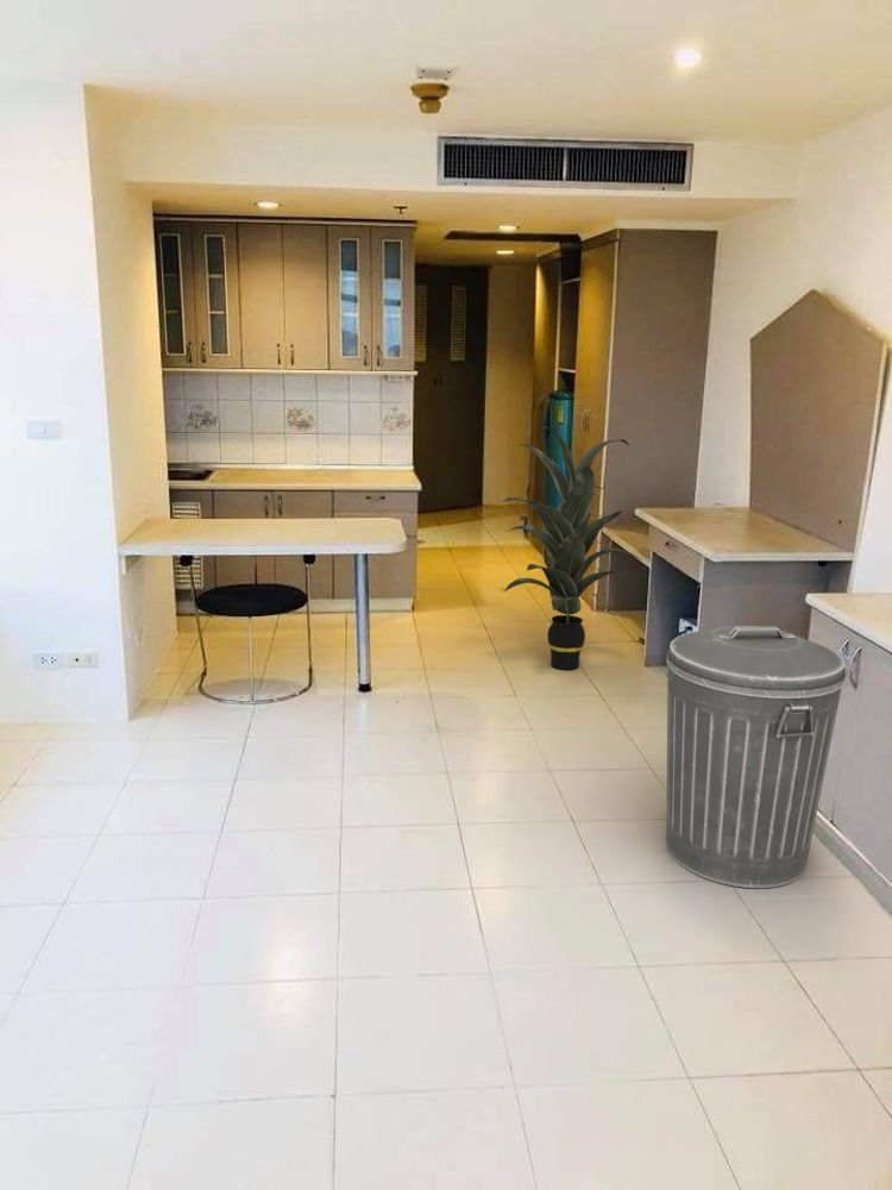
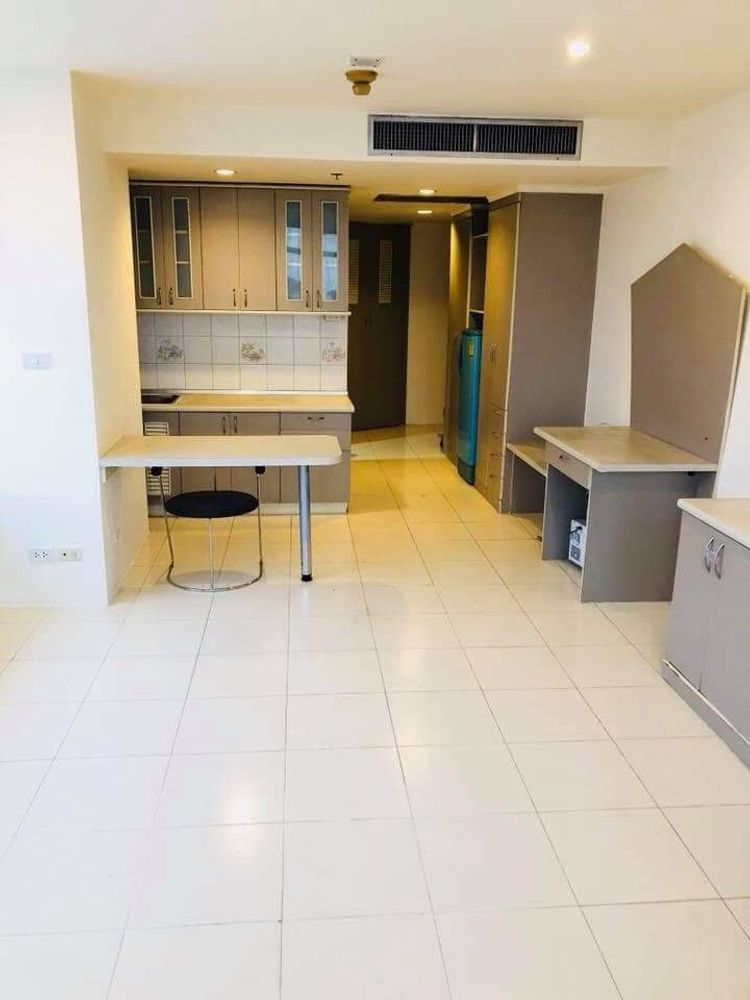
- trash can [665,625,847,889]
- indoor plant [501,425,643,671]
